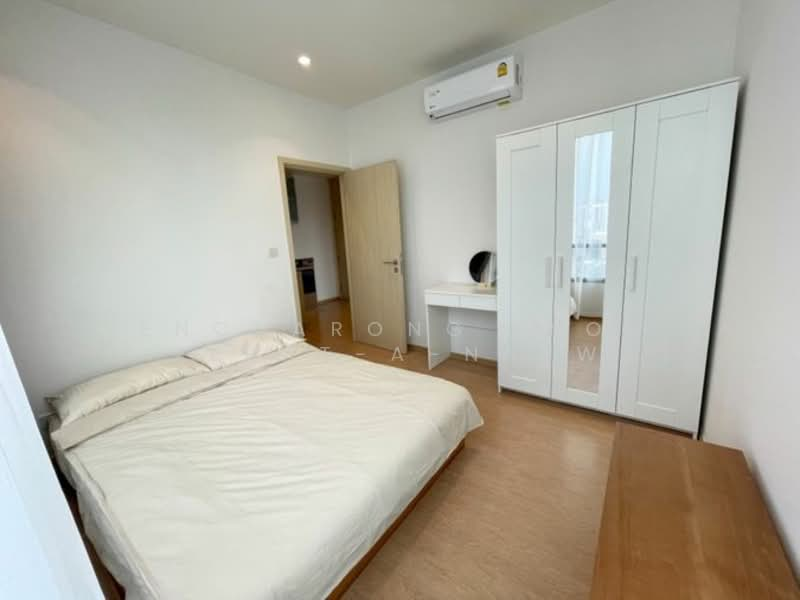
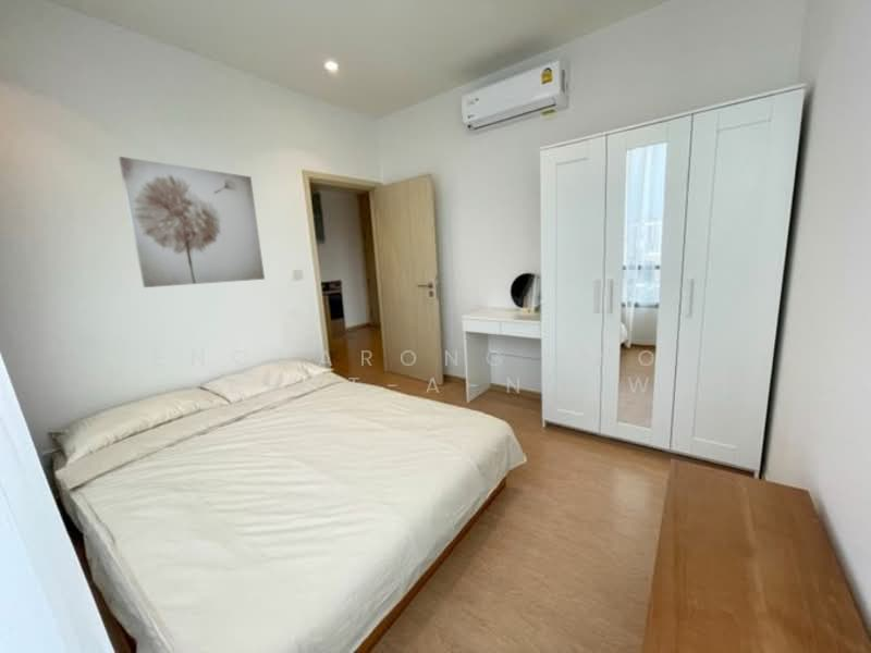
+ wall art [118,156,266,288]
